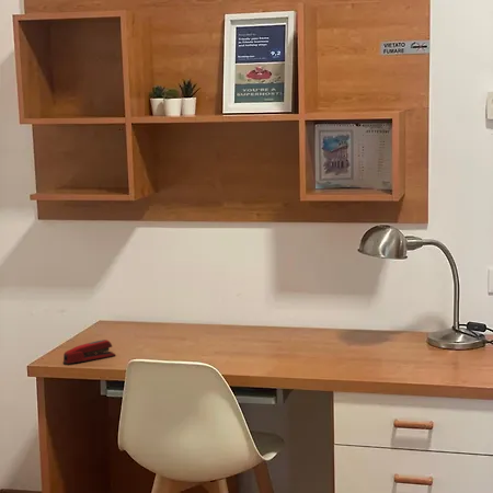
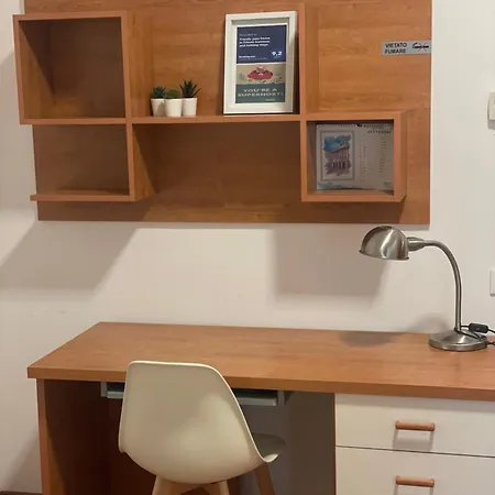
- stapler [62,339,116,365]
